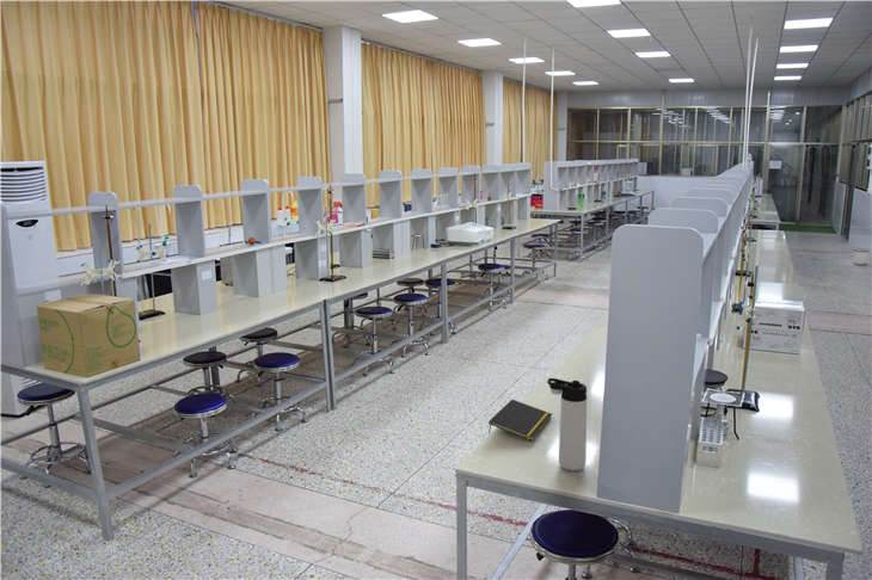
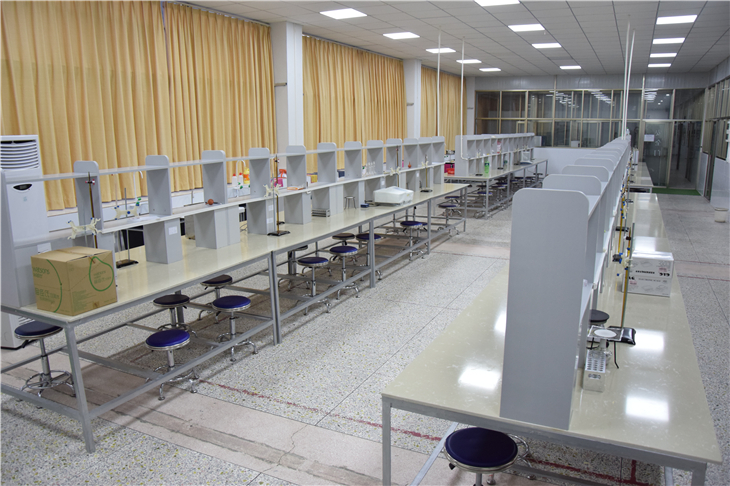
- notepad [487,399,553,442]
- thermos bottle [546,377,588,473]
